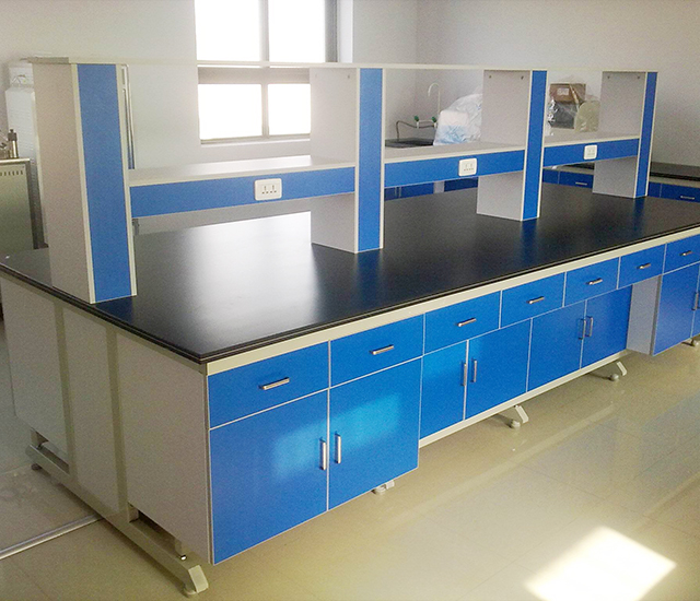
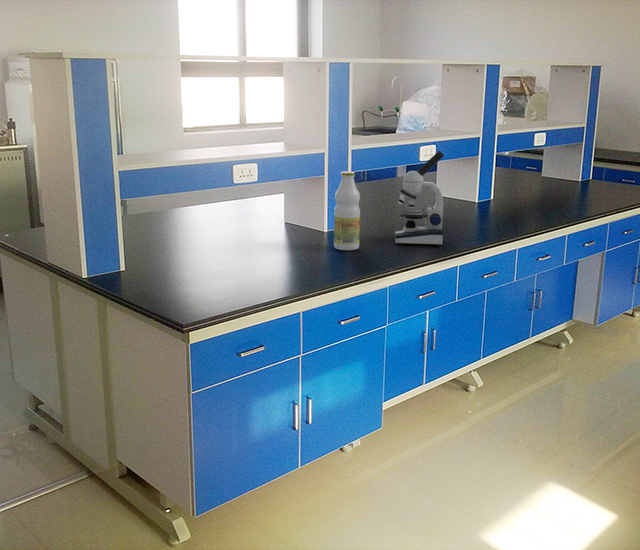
+ microscope [394,150,445,247]
+ beverage bottle [333,170,361,251]
